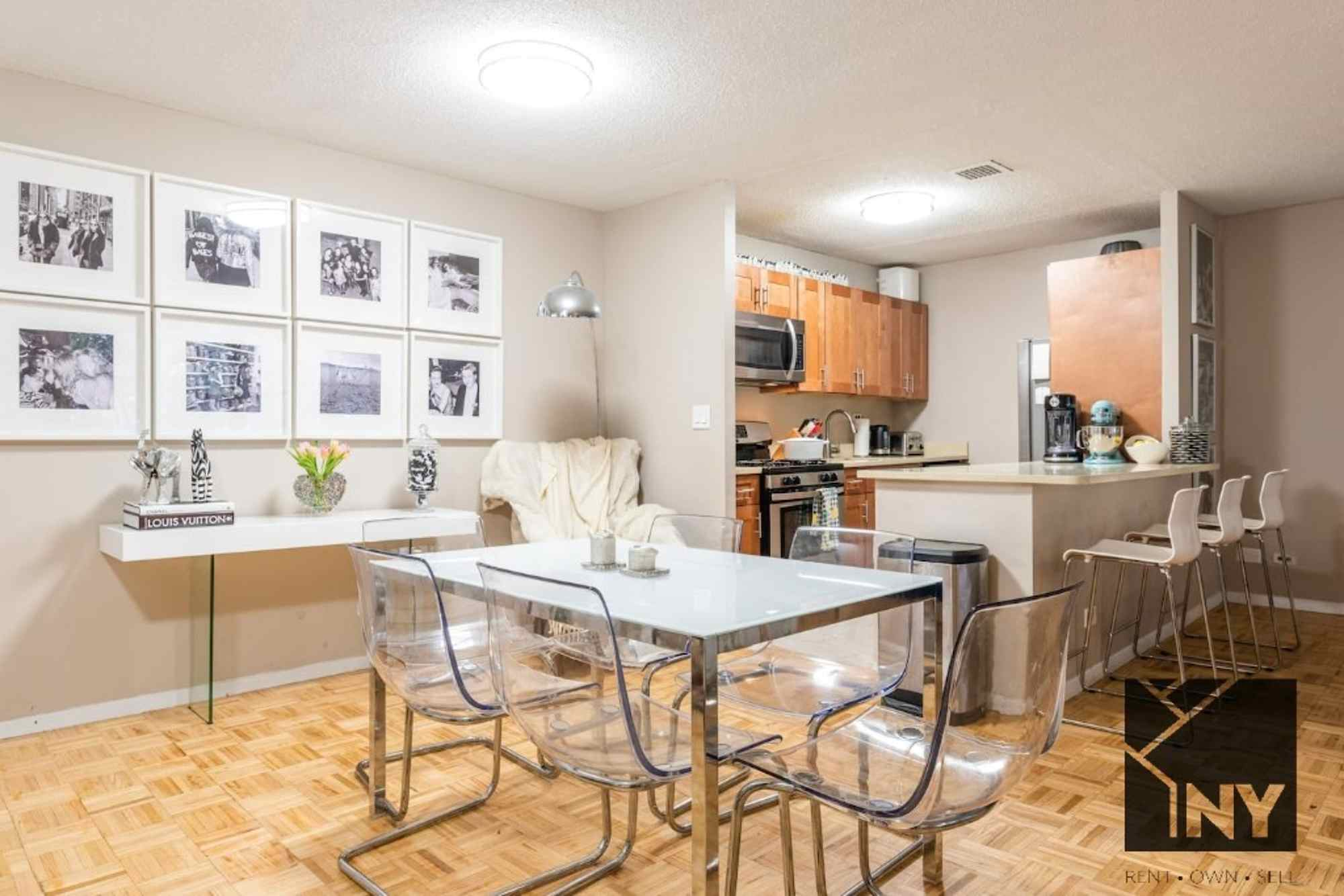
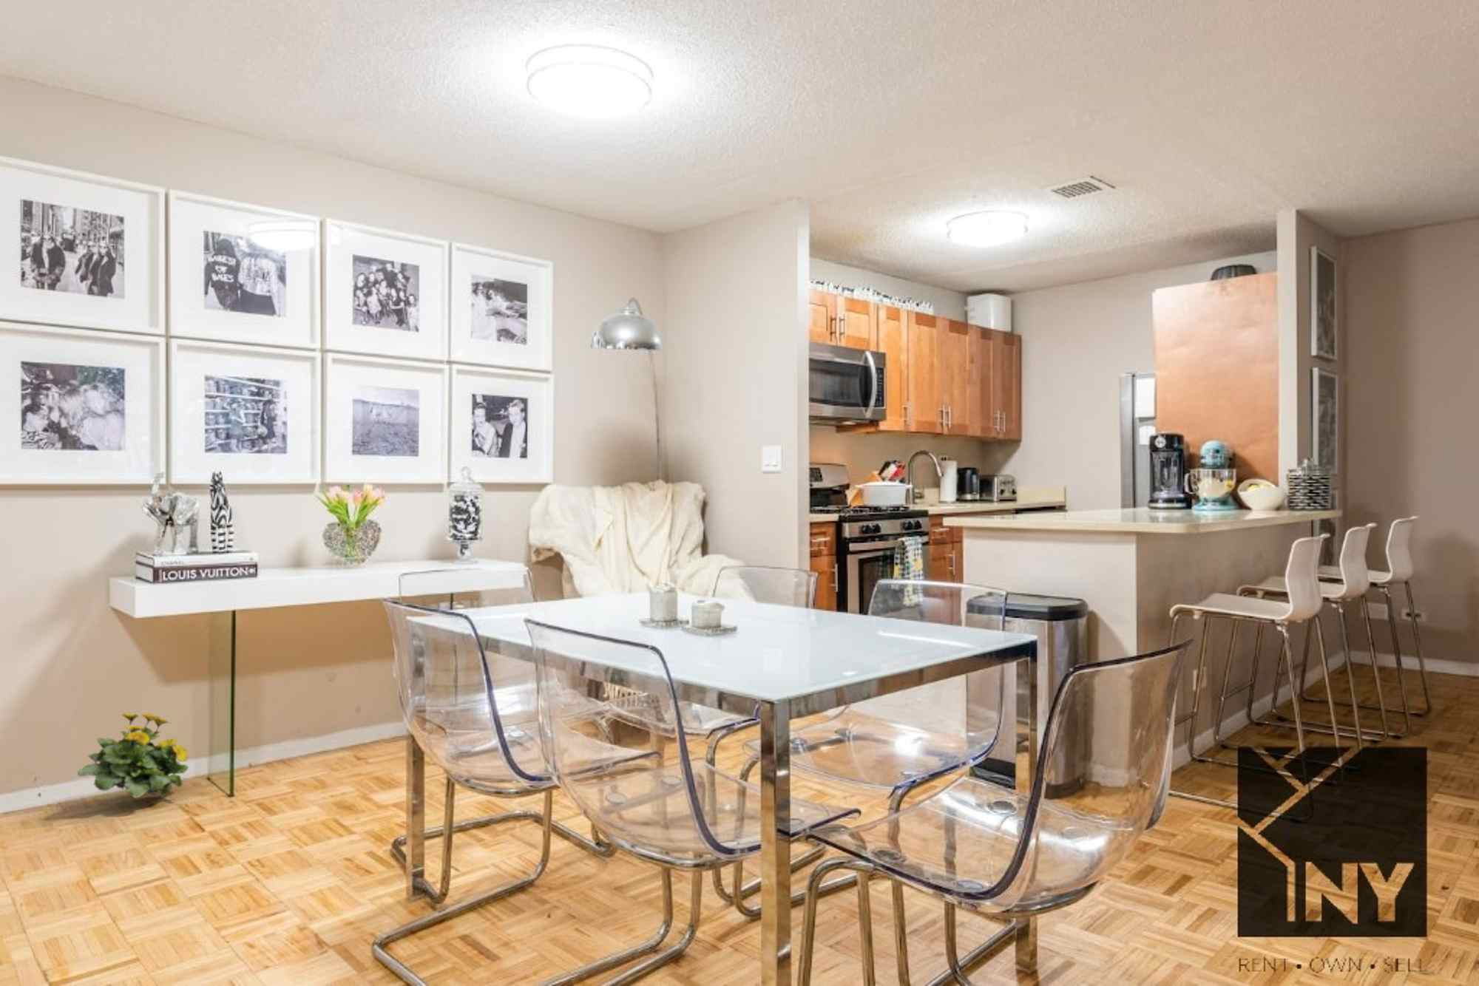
+ flowering plant [77,712,189,799]
